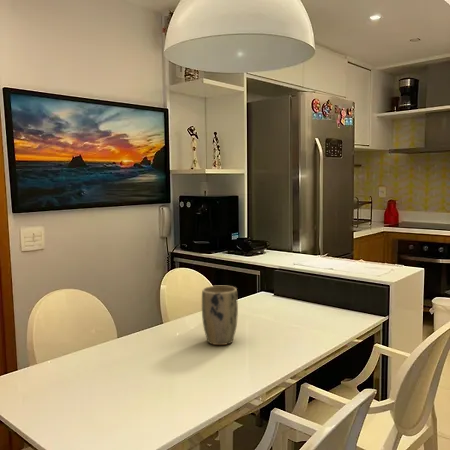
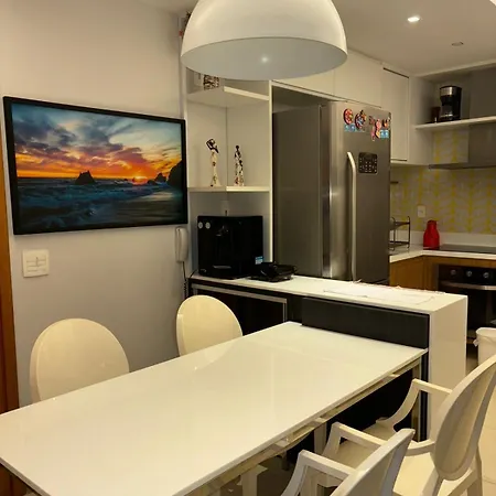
- plant pot [201,285,239,346]
